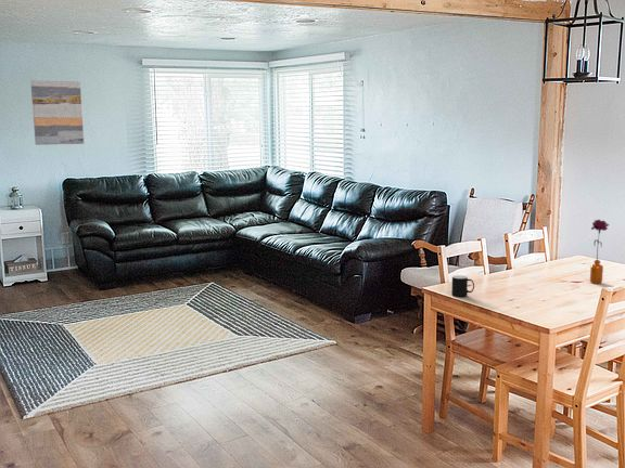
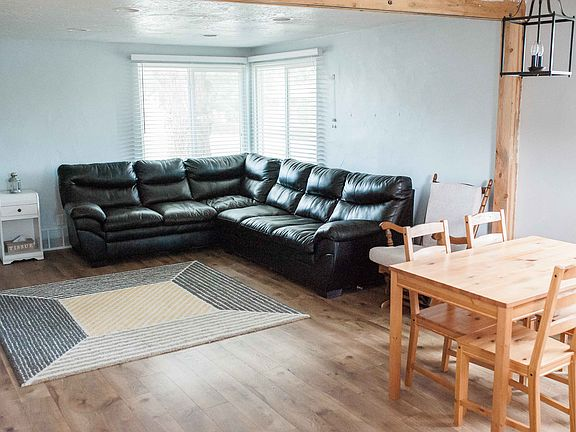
- flower [589,219,611,285]
- wall art [29,79,85,146]
- cup [450,274,475,298]
